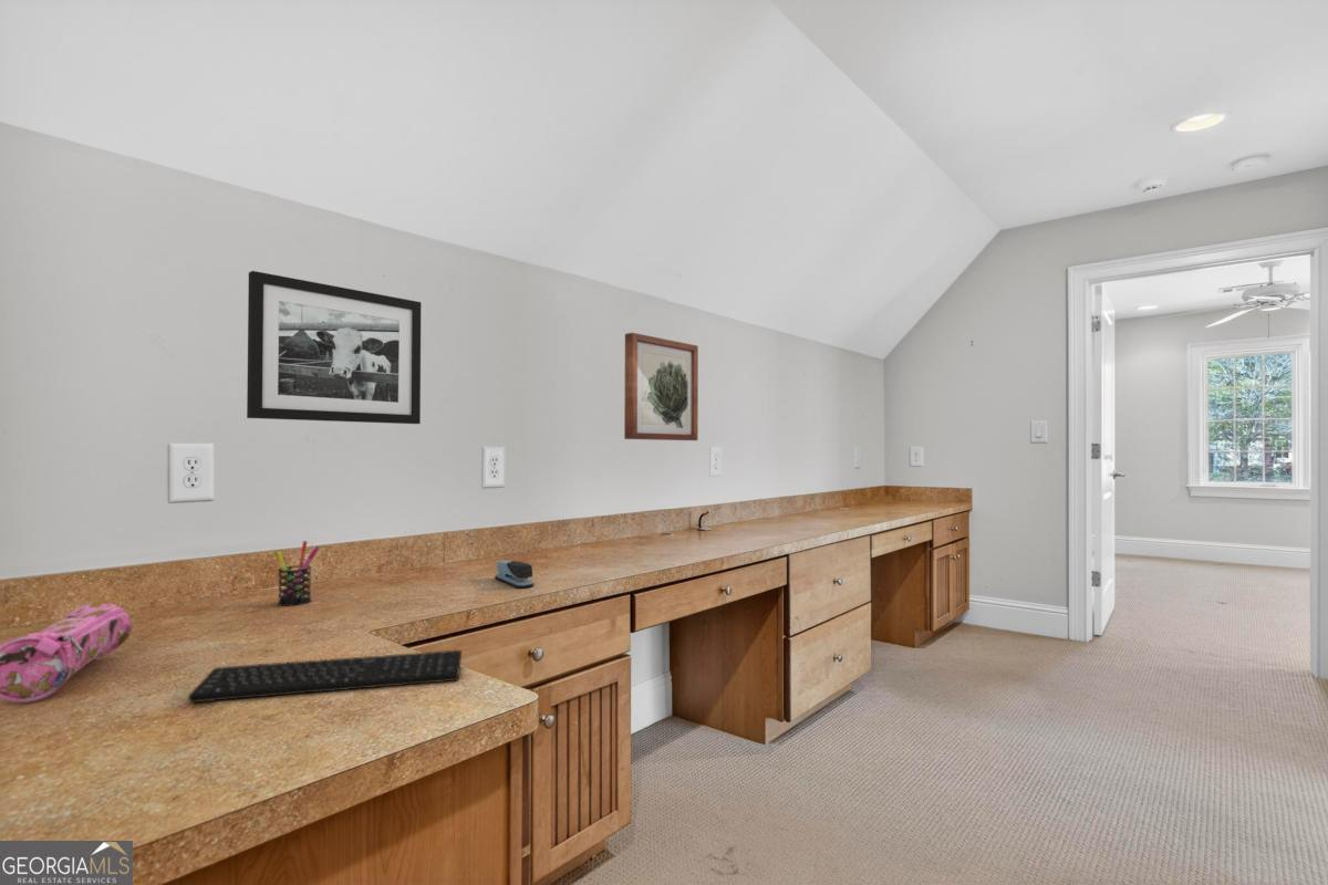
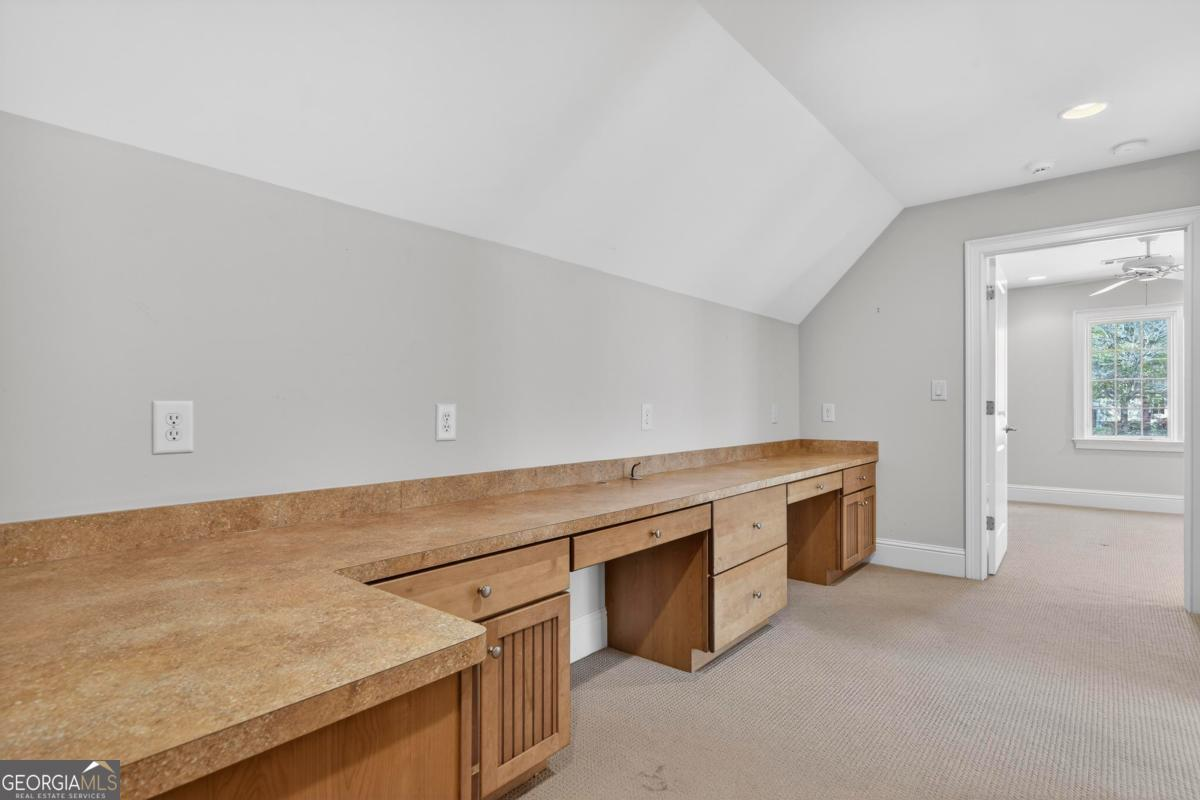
- keyboard [187,649,463,704]
- pencil case [0,600,134,704]
- stapler [494,560,535,589]
- picture frame [246,270,422,425]
- pen holder [273,540,321,607]
- wall art [623,332,699,441]
